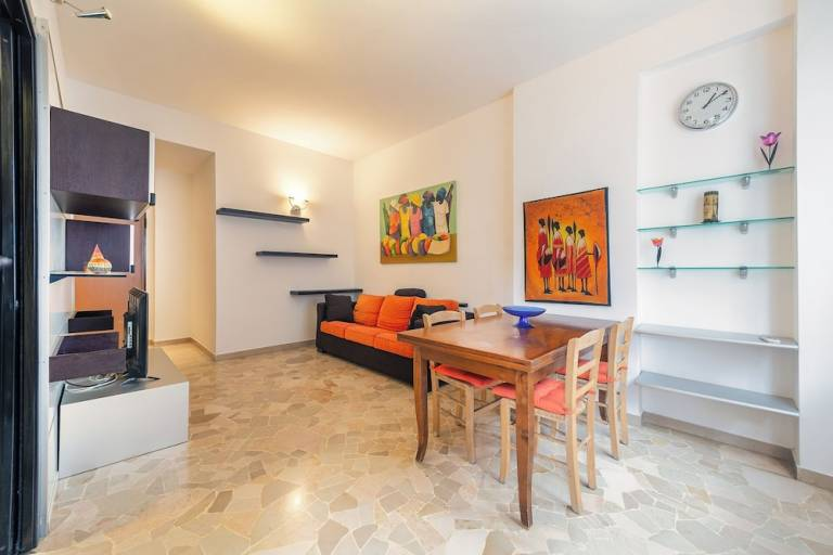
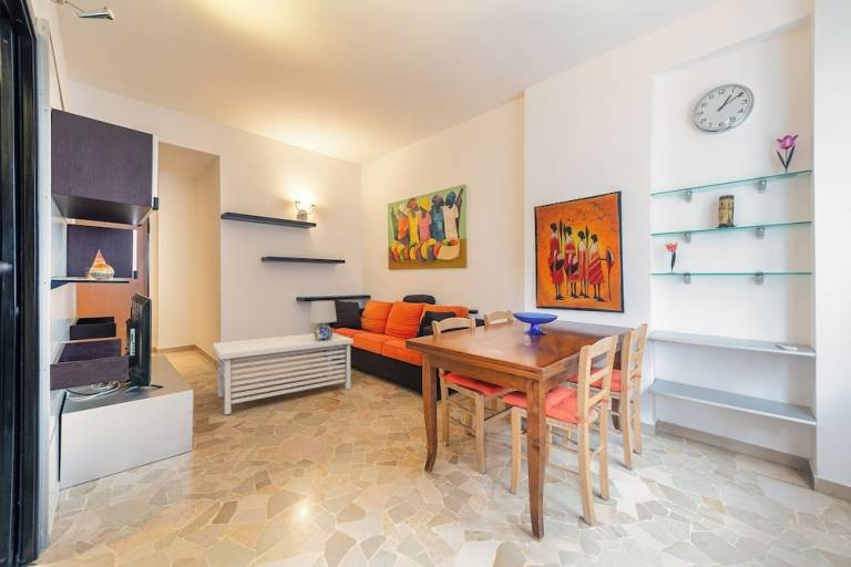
+ table lamp [308,300,338,341]
+ coffee table [212,332,355,415]
